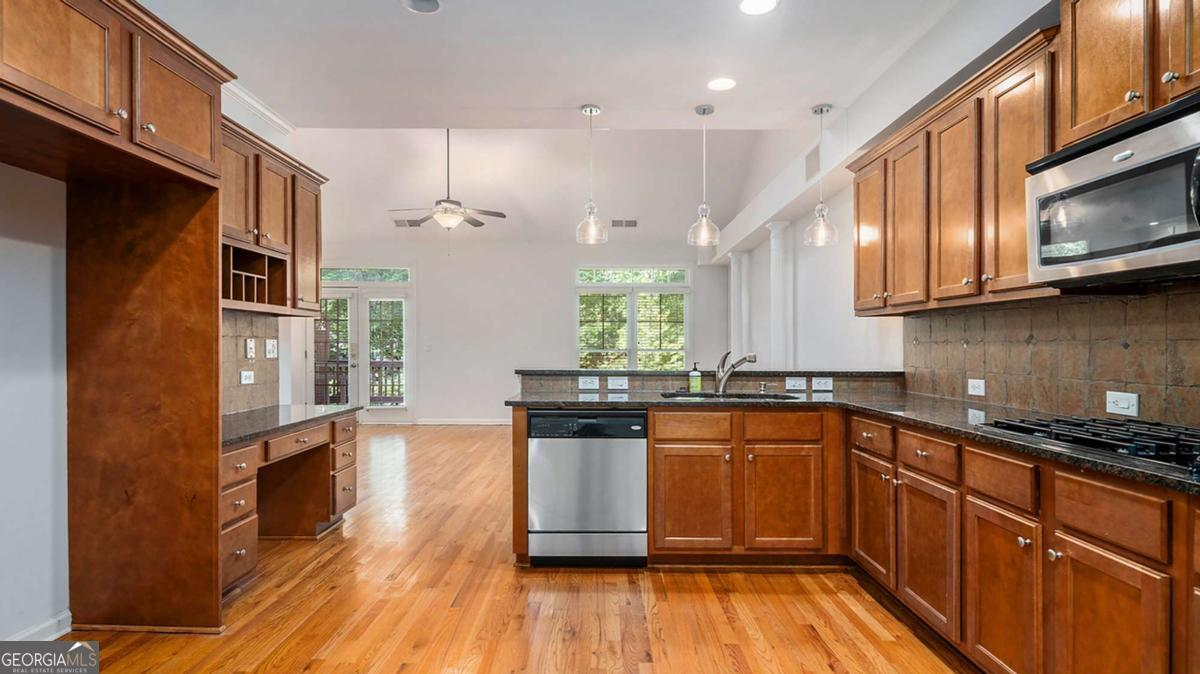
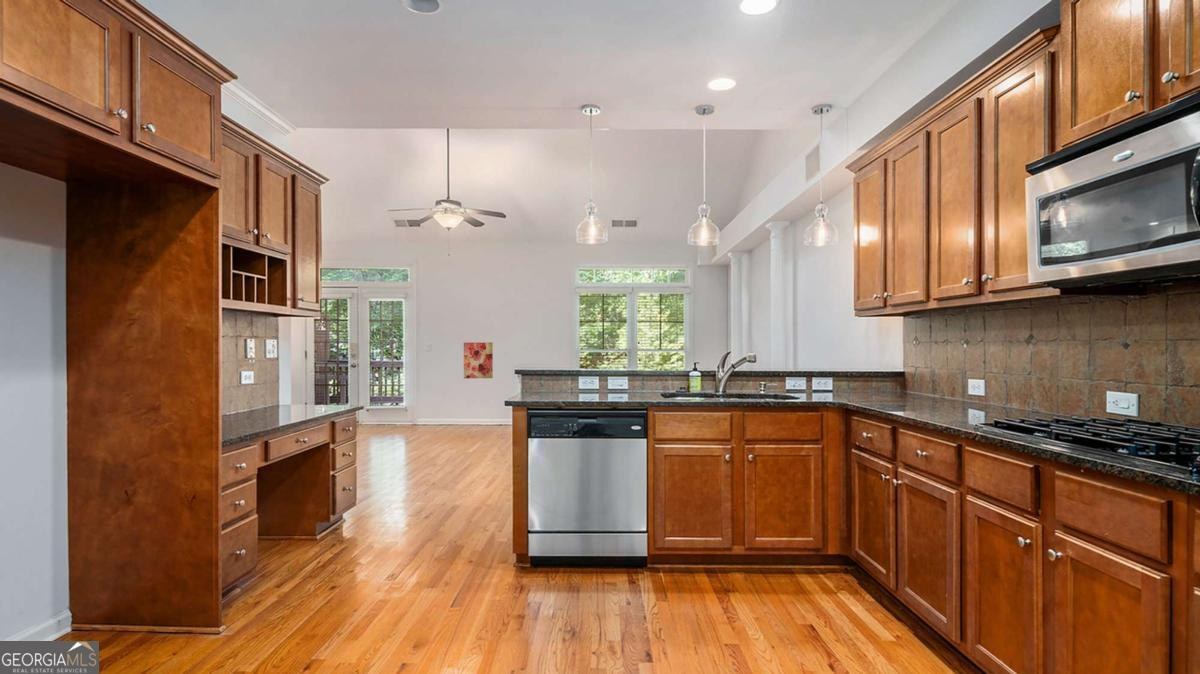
+ wall art [463,342,494,379]
